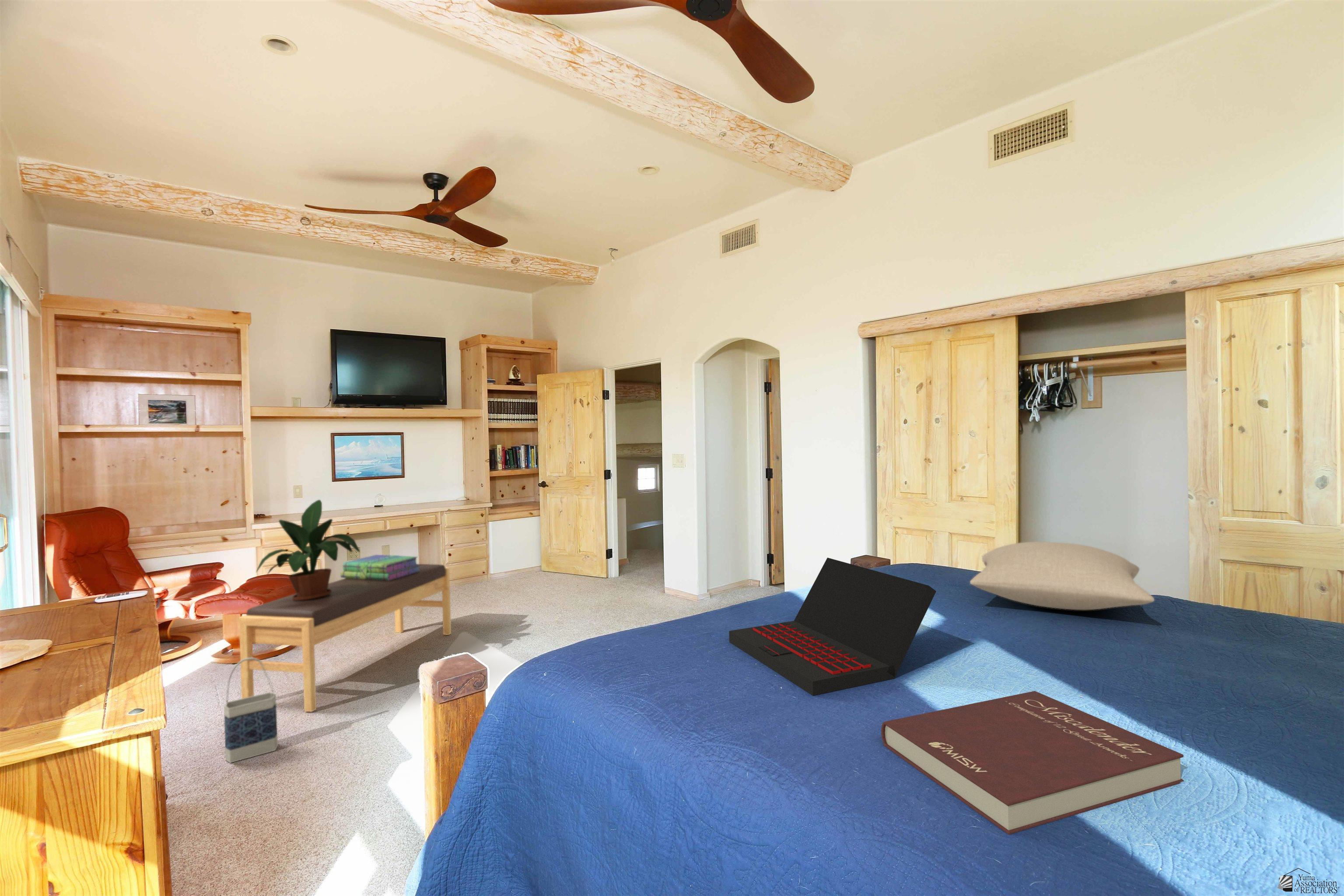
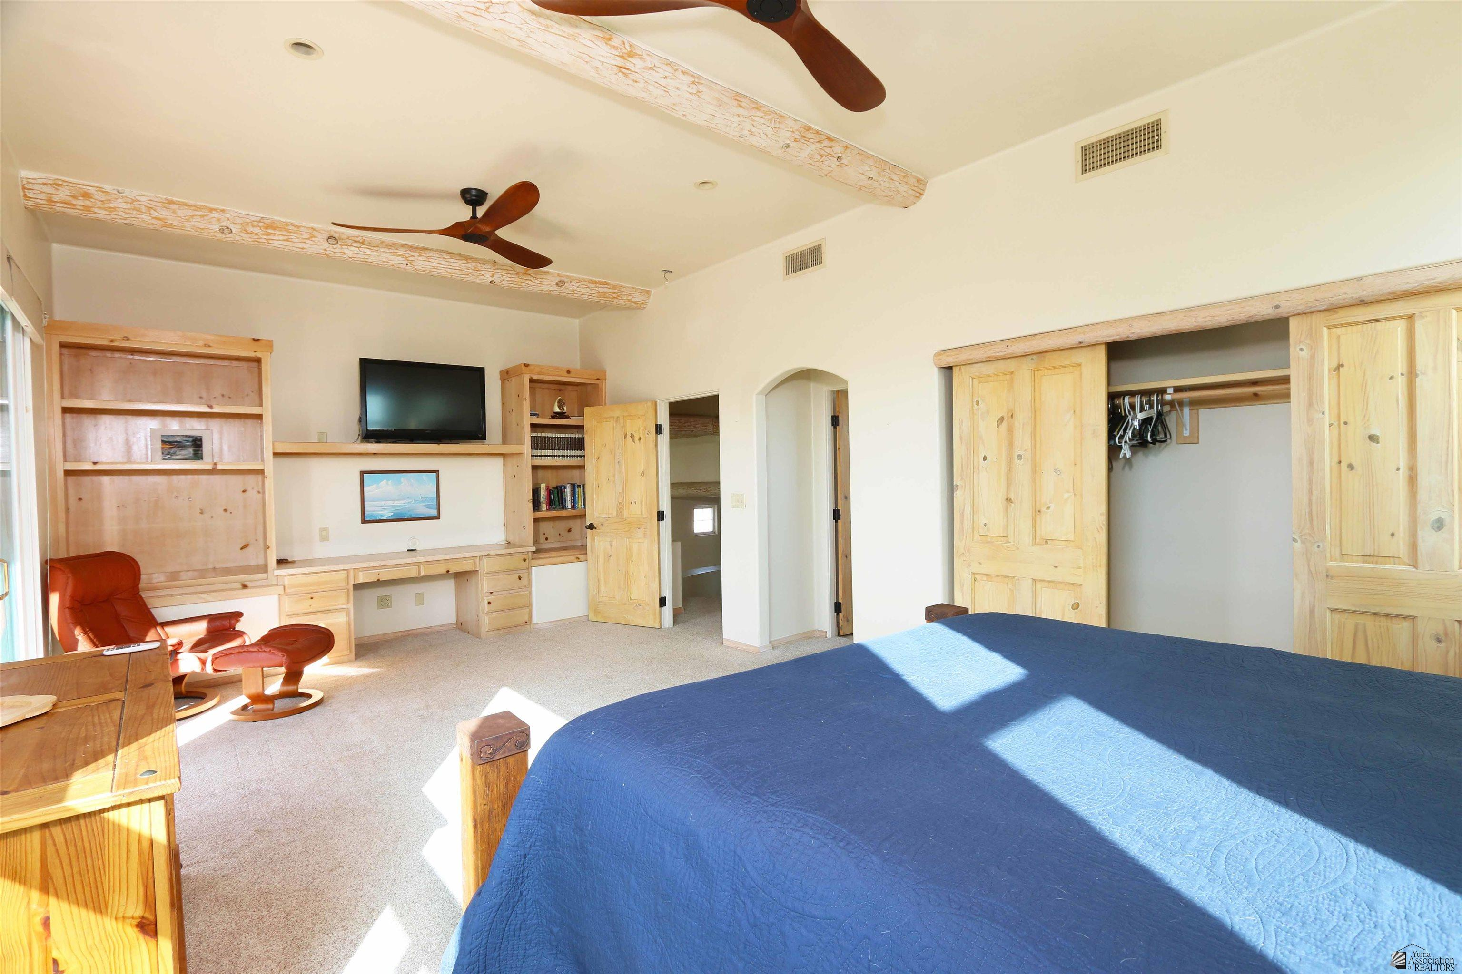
- stack of books [340,554,420,581]
- pillow [970,541,1155,610]
- bag [224,657,278,763]
- bench [238,563,451,712]
- potted plant [255,499,360,600]
- laptop [728,557,937,696]
- book [881,690,1184,835]
